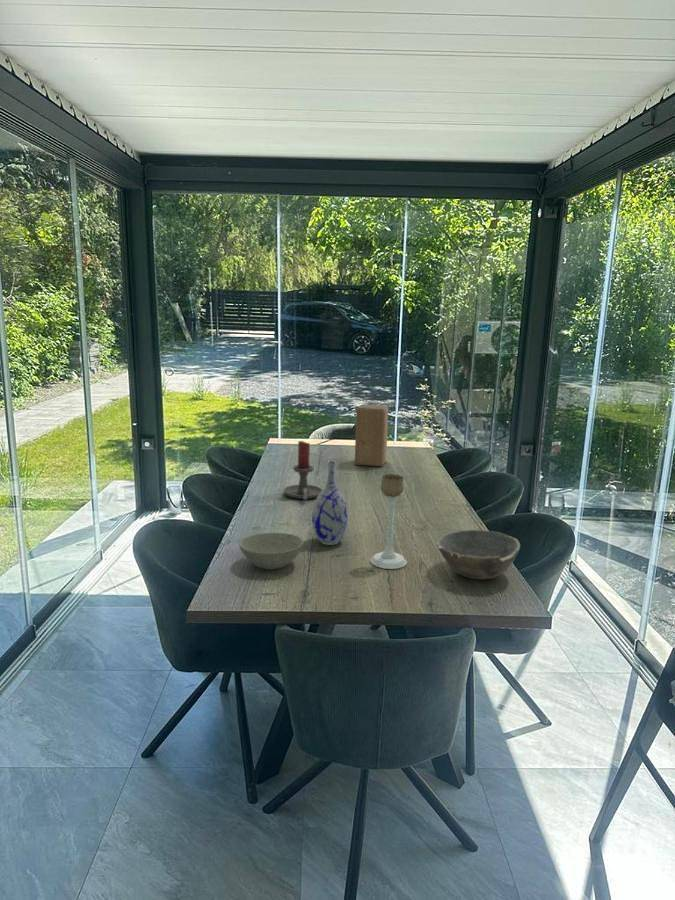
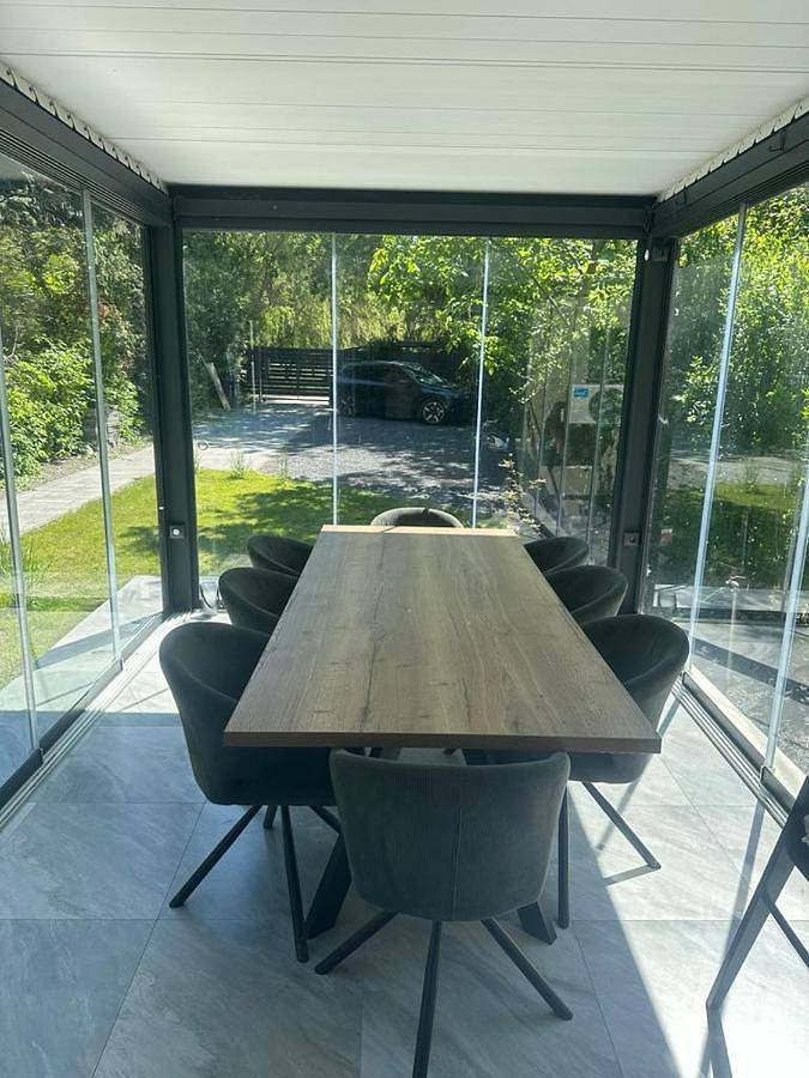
- bowl [436,529,521,580]
- candle holder [283,440,323,501]
- candle holder [369,473,408,570]
- bowl [238,532,304,570]
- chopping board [354,403,389,468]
- vase [311,460,349,546]
